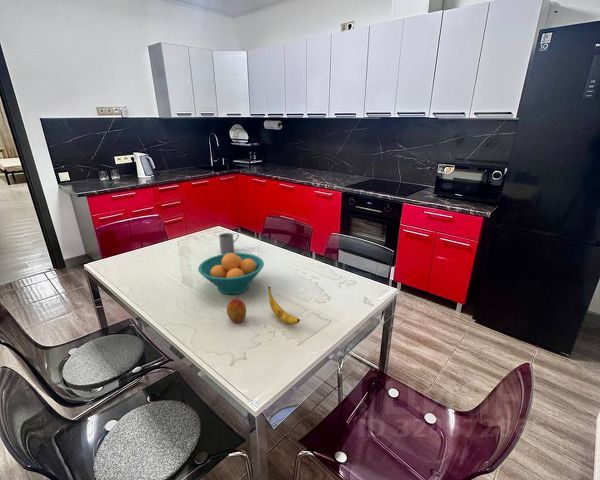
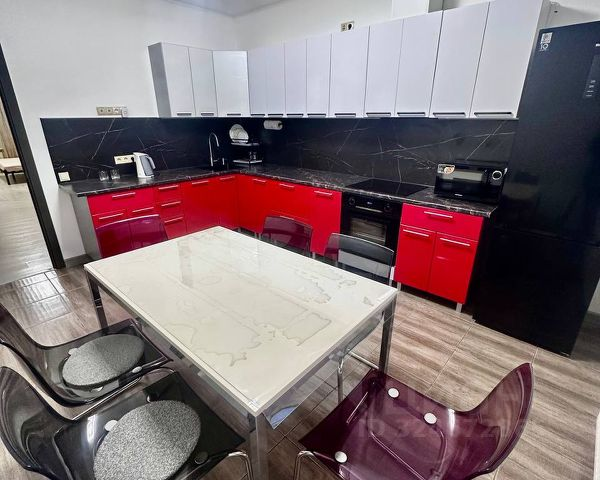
- banana [267,286,301,326]
- fruit bowl [197,252,265,295]
- mug [218,232,240,254]
- apple [226,296,247,324]
